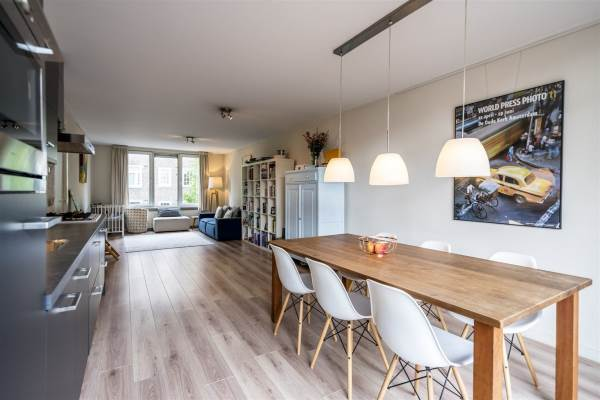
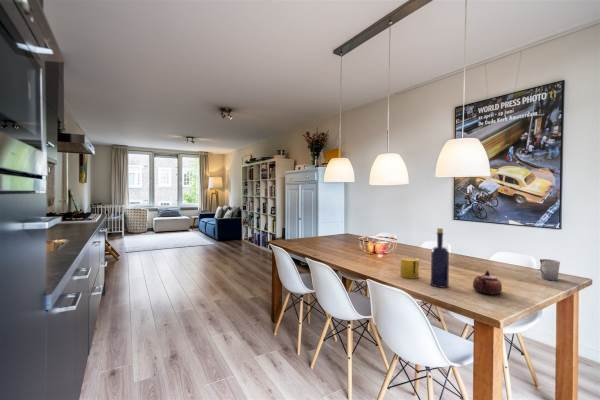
+ teapot [472,269,503,296]
+ cup [539,258,561,281]
+ cup [399,256,420,280]
+ bottle [429,227,450,289]
